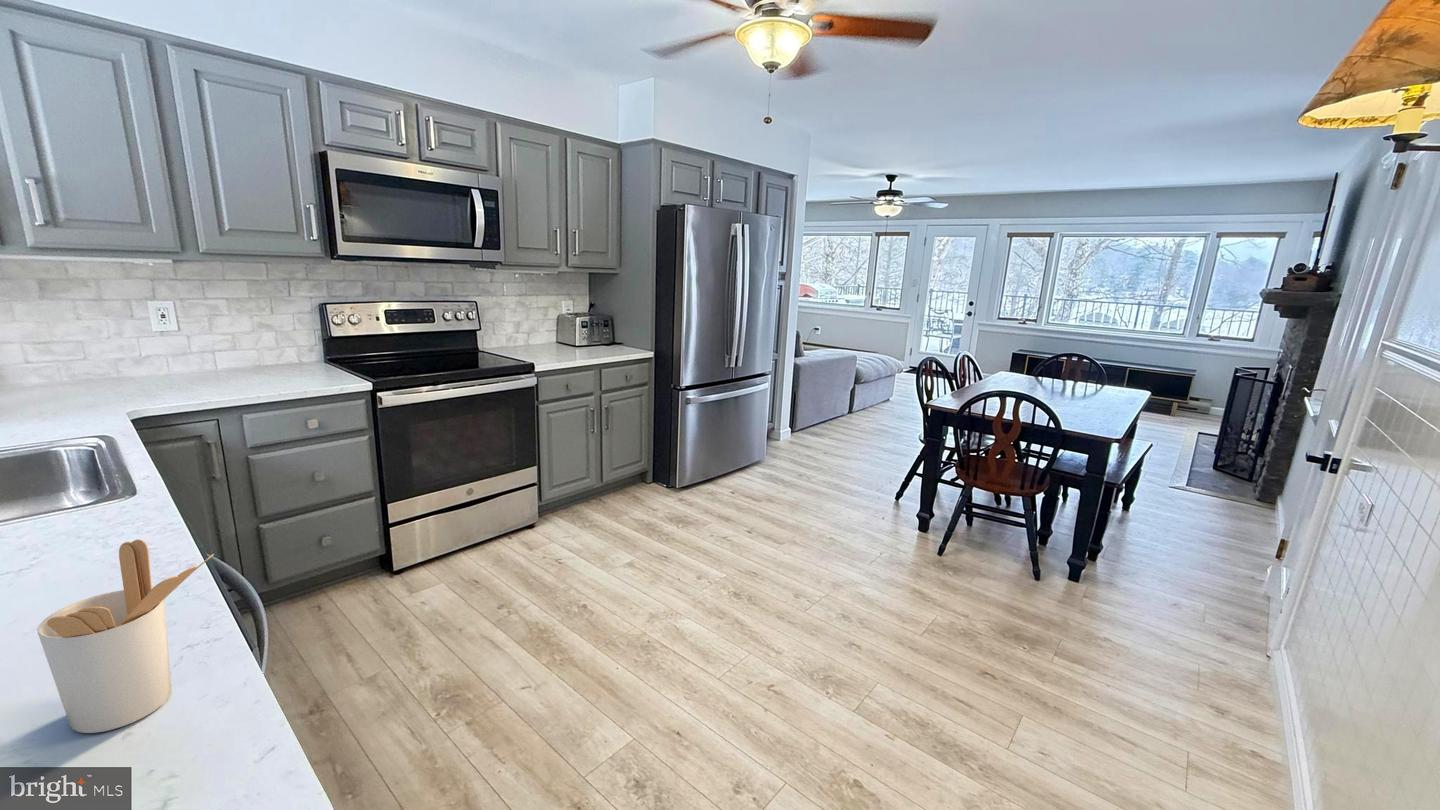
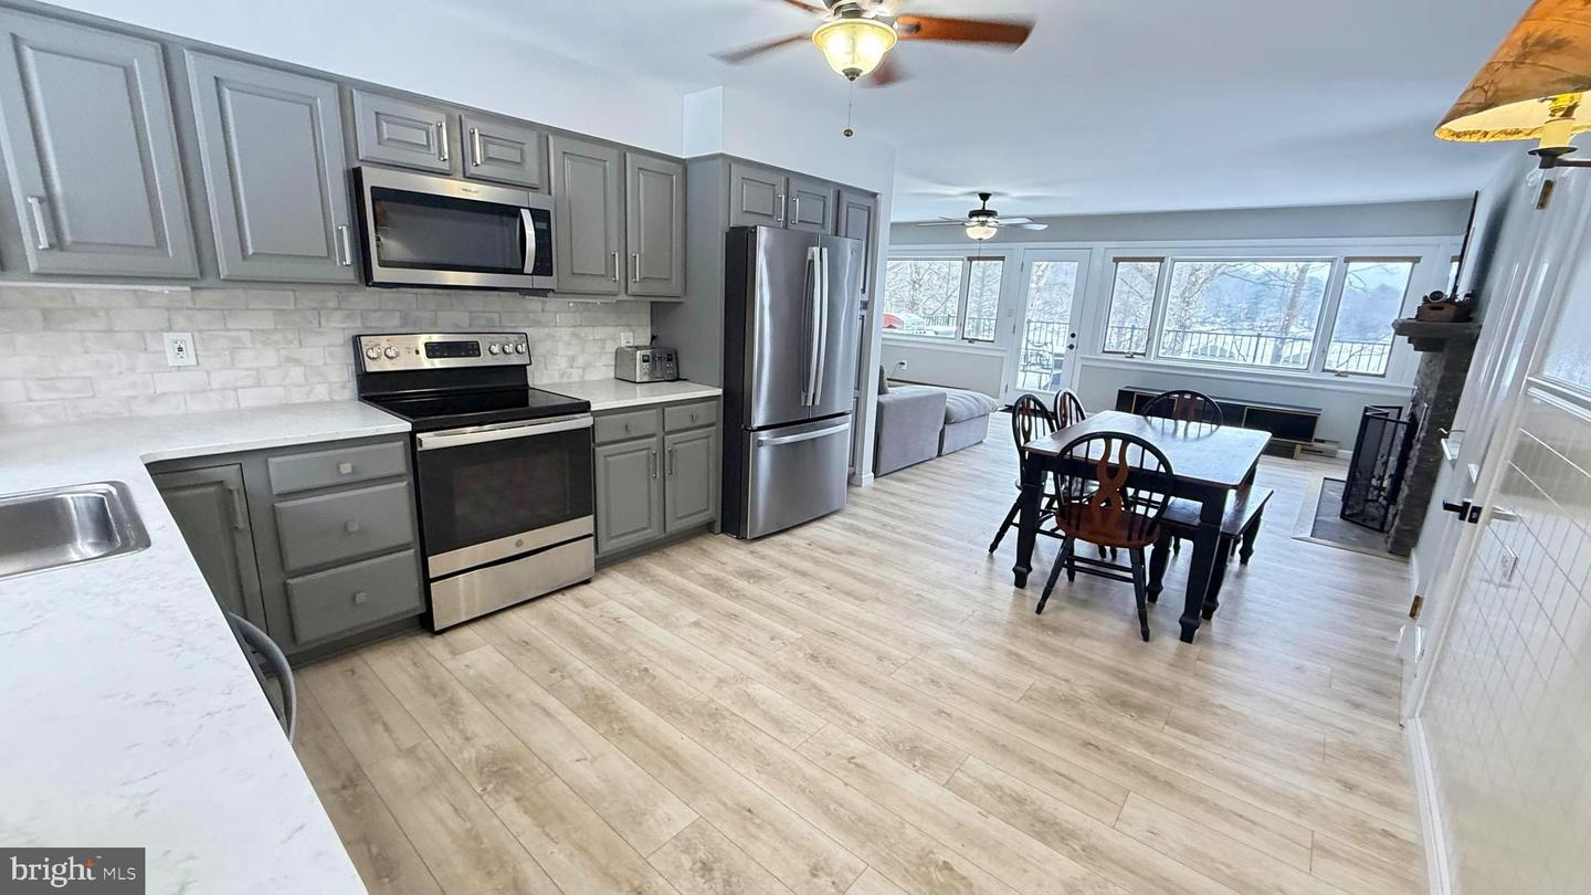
- utensil holder [36,539,215,734]
